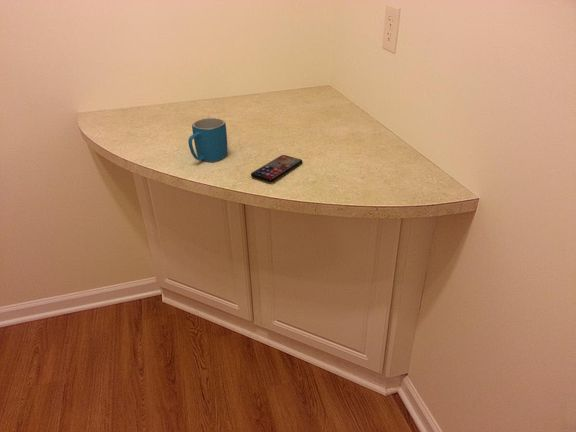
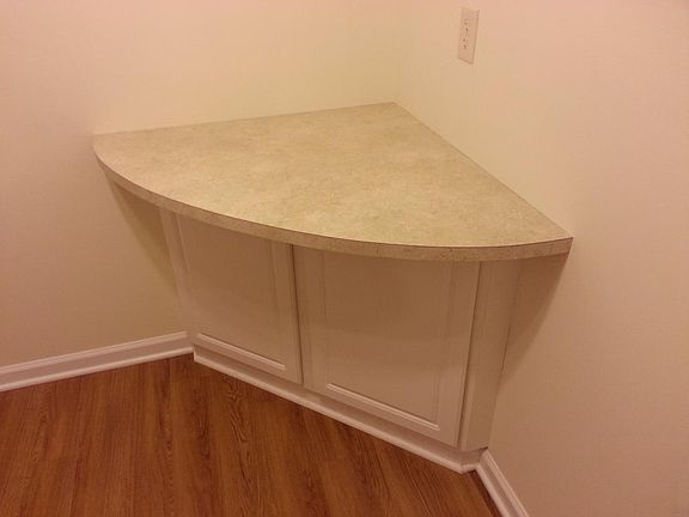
- mug [187,117,228,163]
- smartphone [250,154,304,183]
